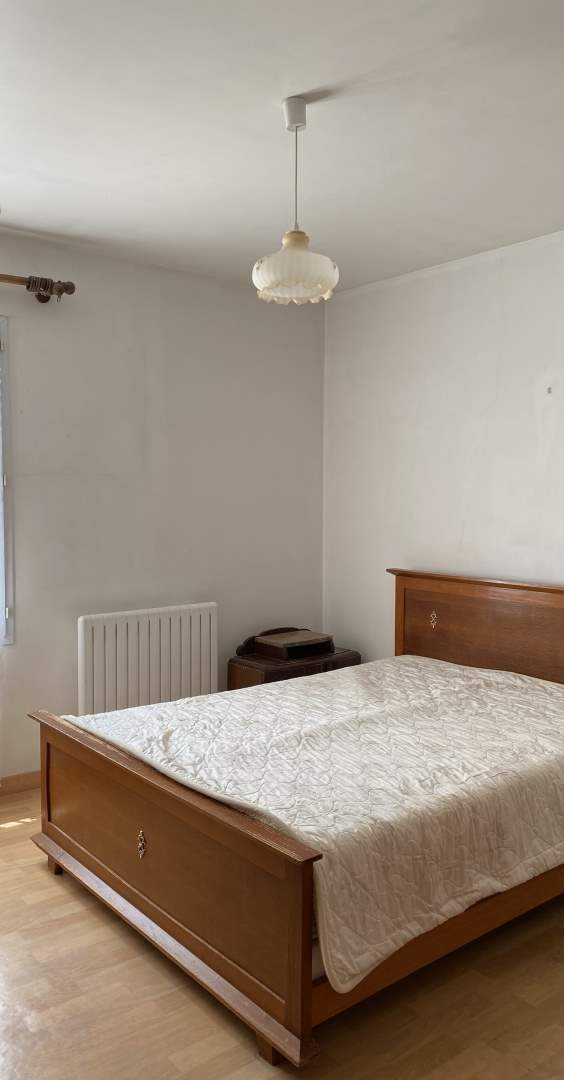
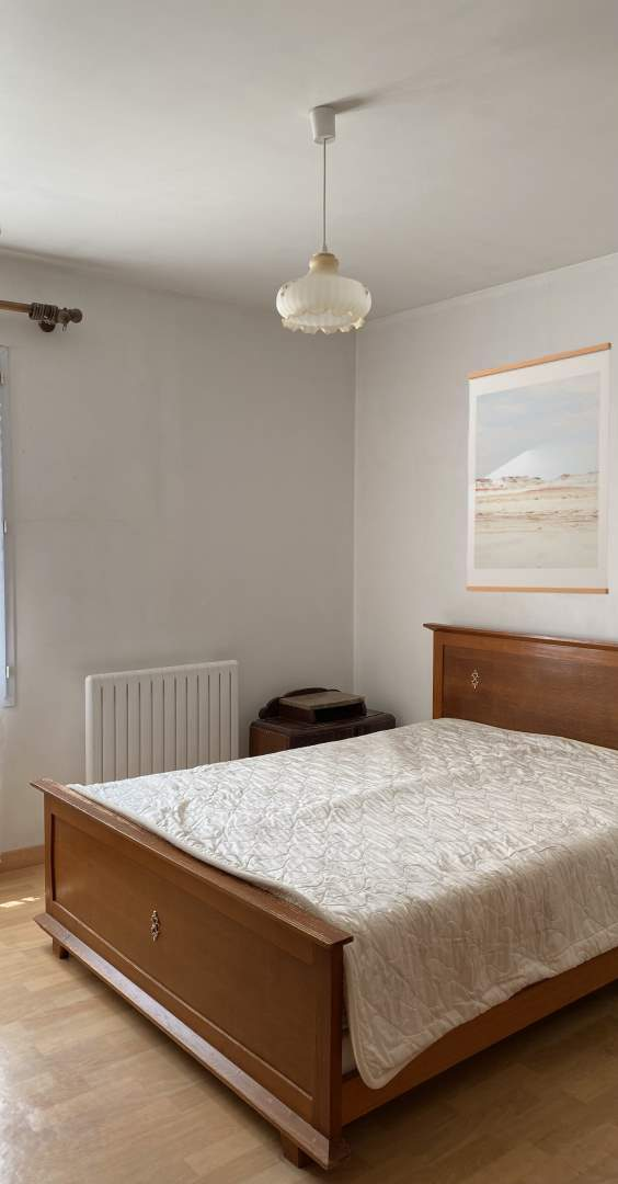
+ wall art [466,341,613,595]
